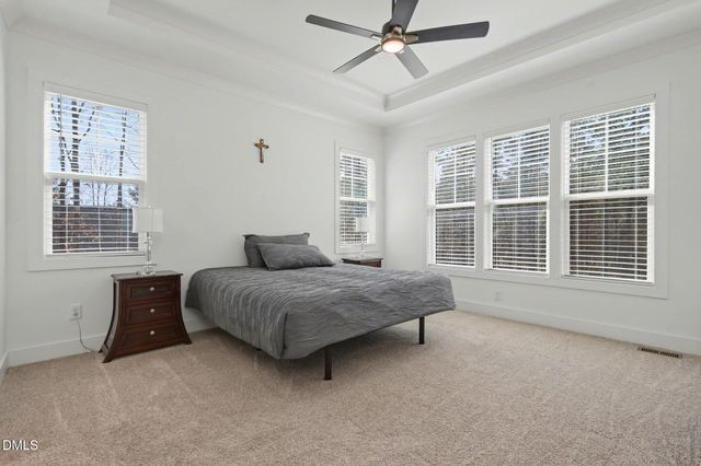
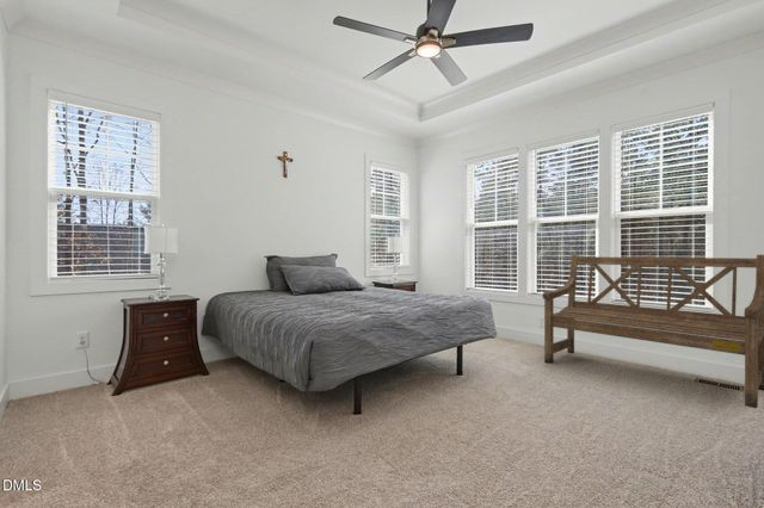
+ bench [541,253,764,409]
